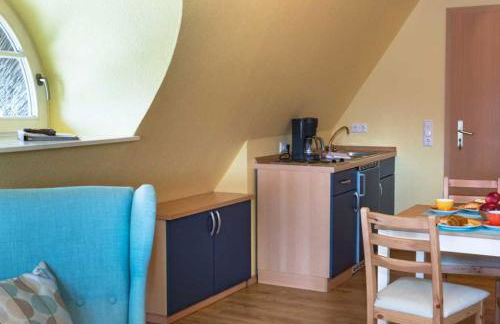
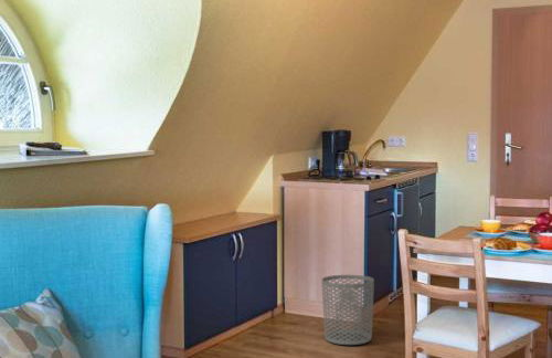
+ waste bin [321,274,375,346]
